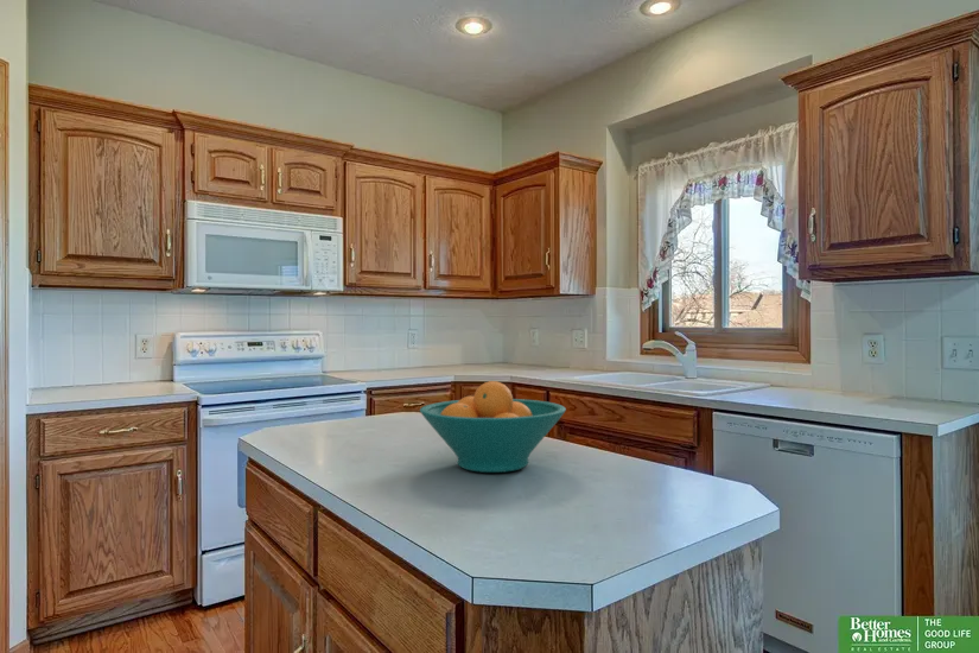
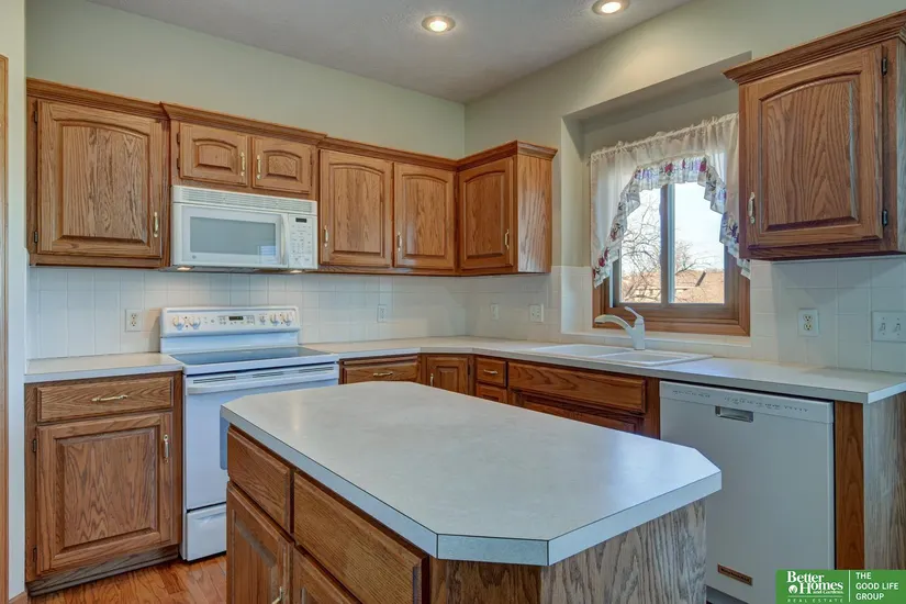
- fruit bowl [419,380,567,474]
